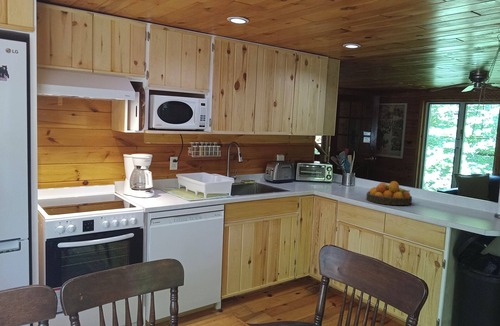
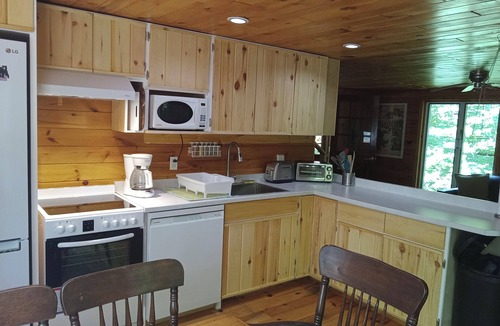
- fruit bowl [365,180,413,206]
